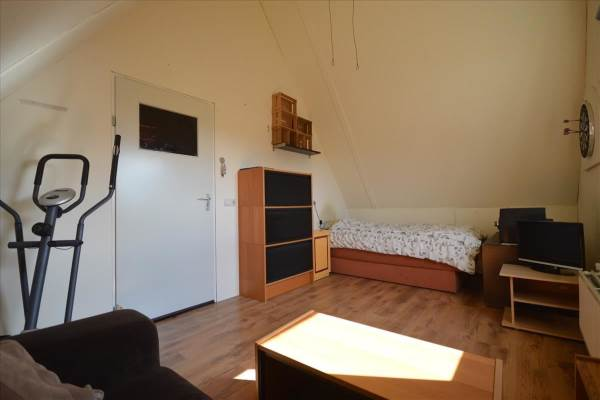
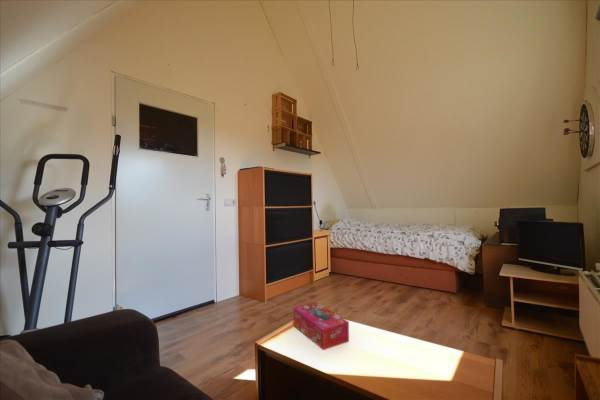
+ tissue box [292,301,350,351]
